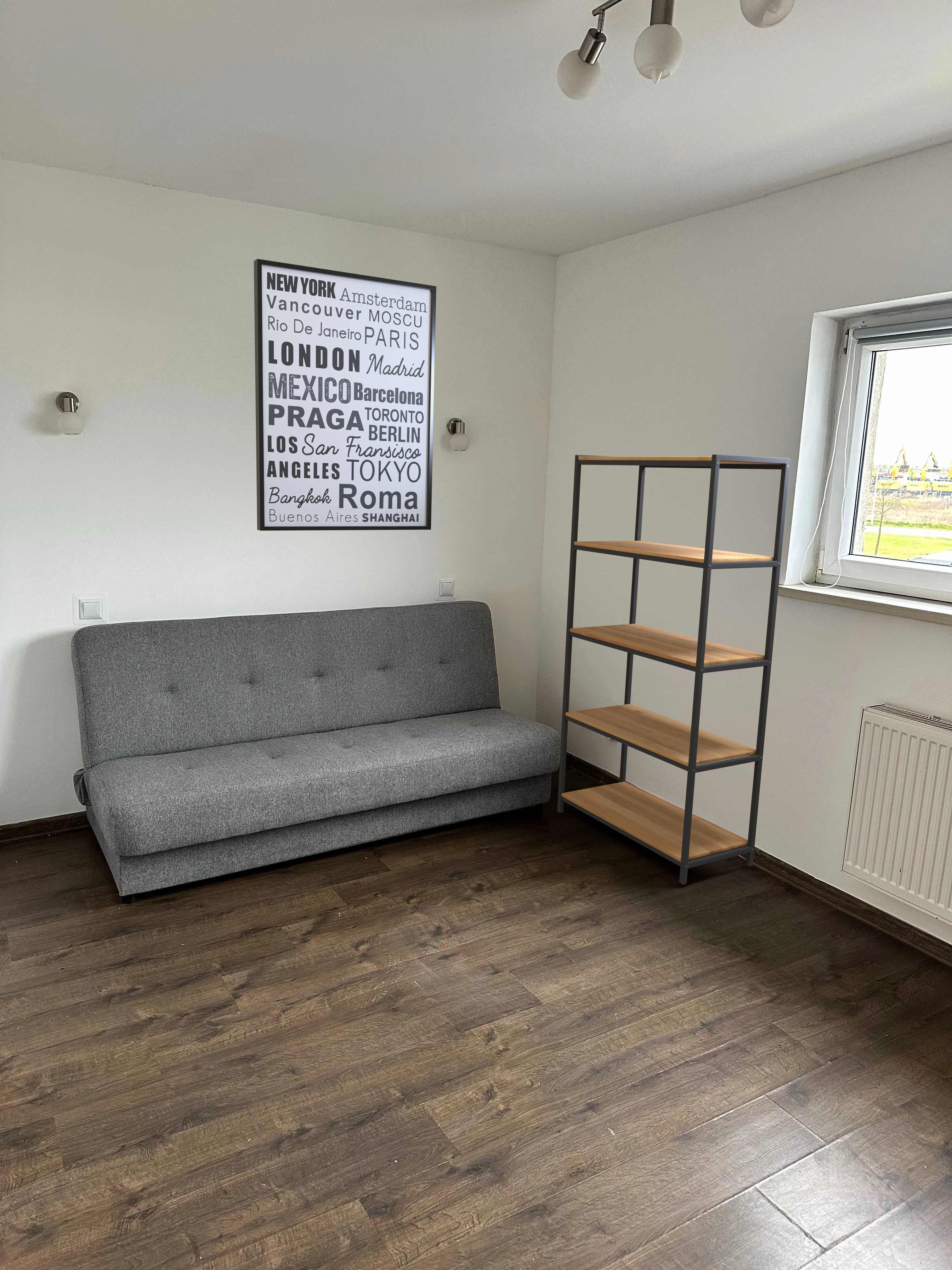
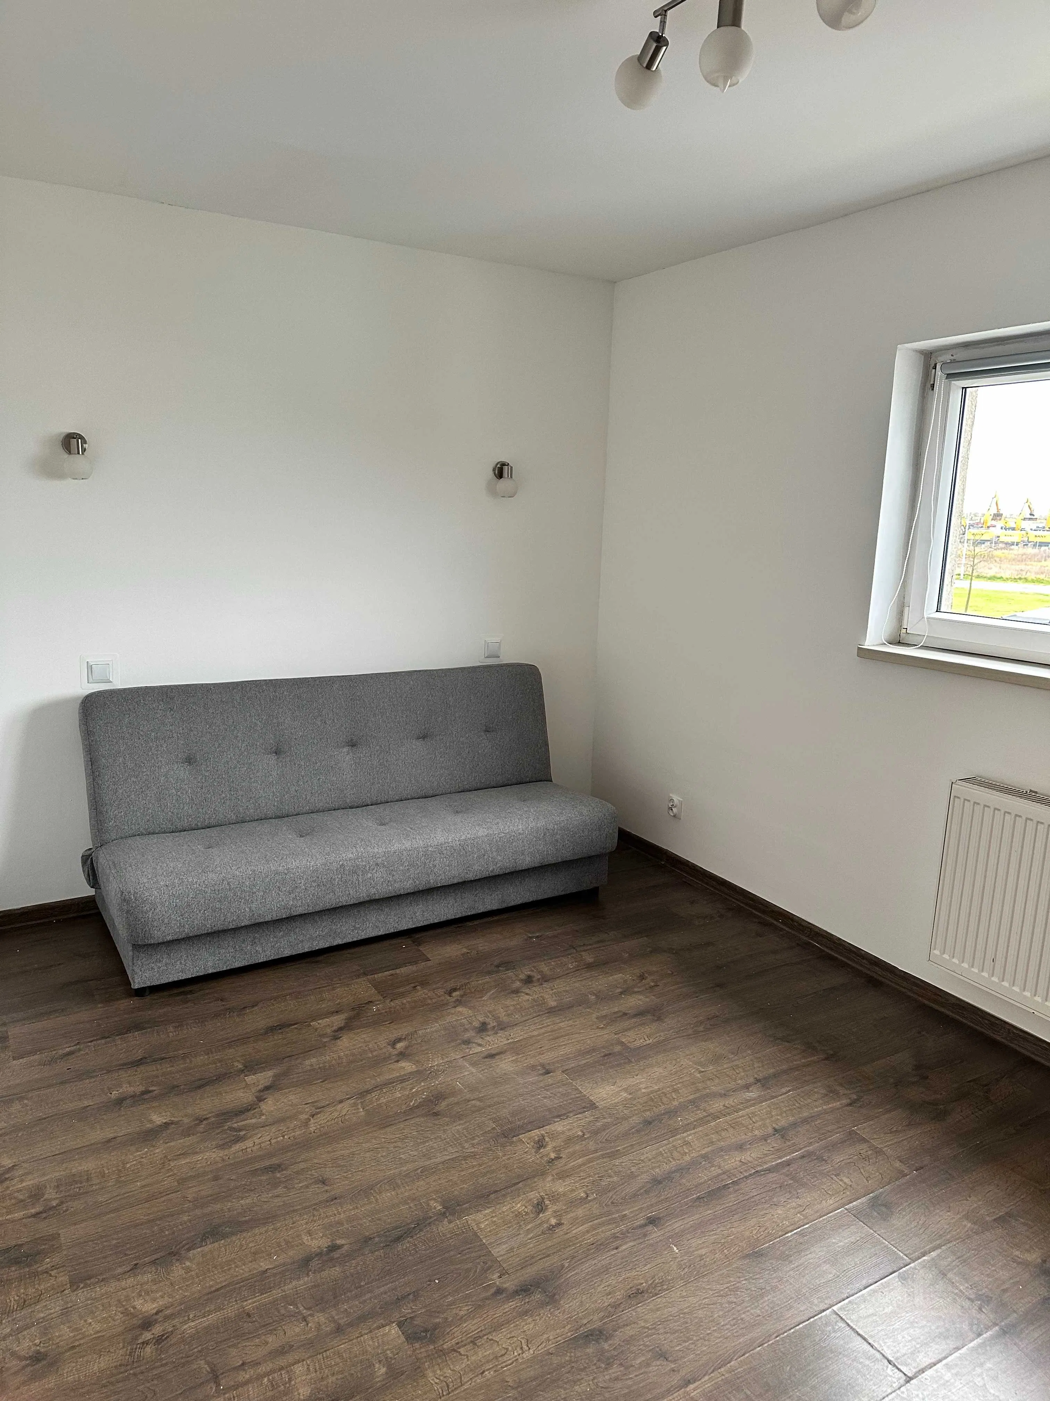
- bookshelf [557,454,791,885]
- wall art [253,259,437,531]
